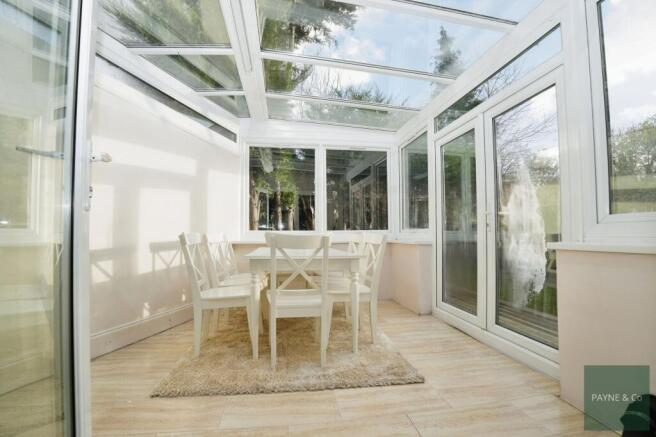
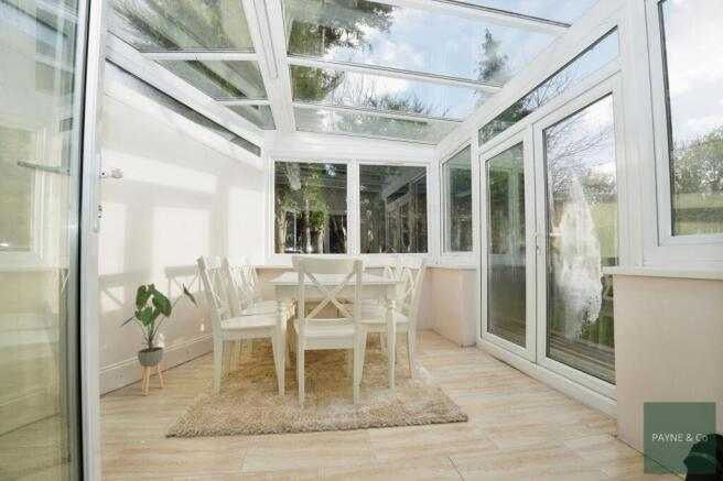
+ house plant [118,282,198,396]
